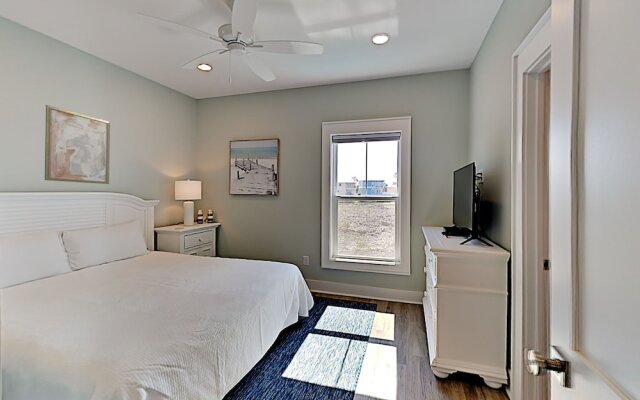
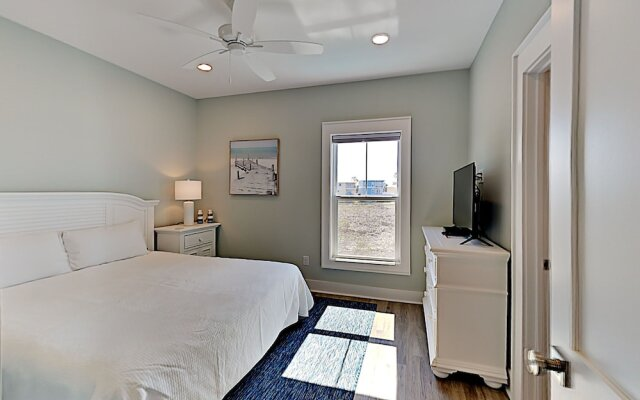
- wall art [44,104,111,185]
